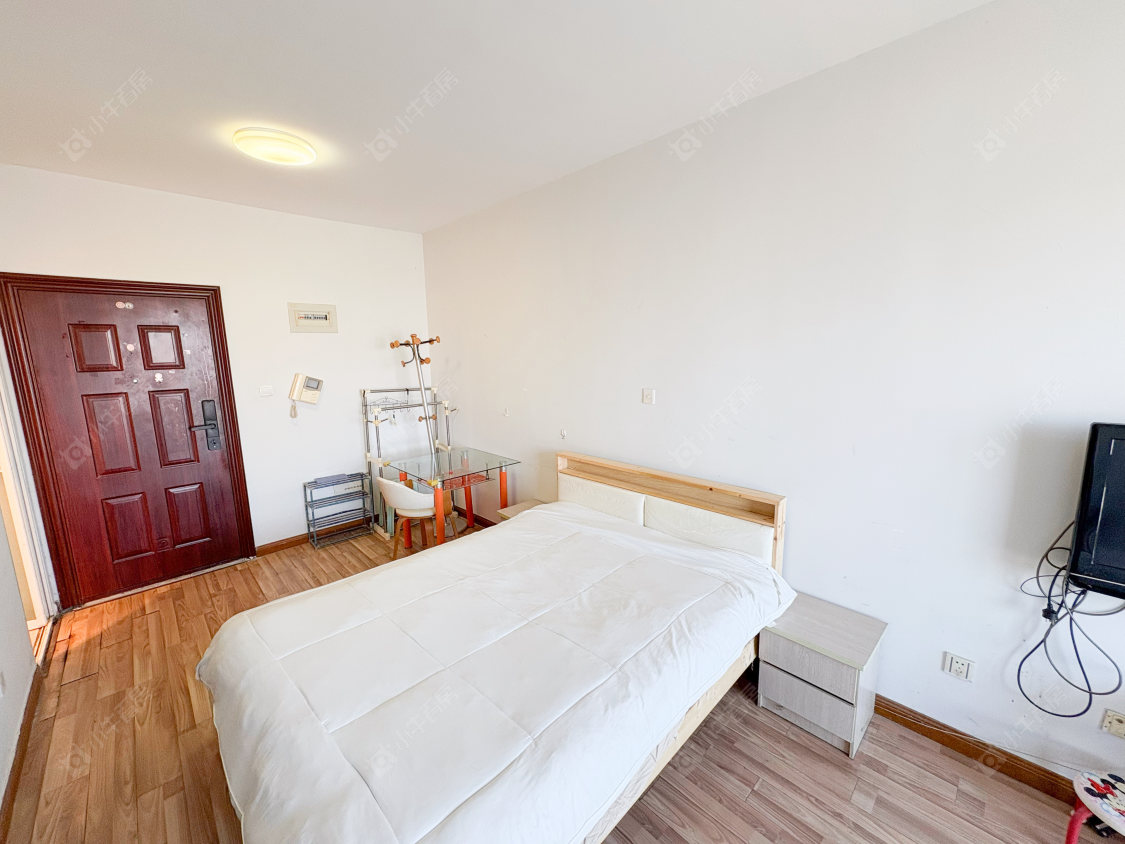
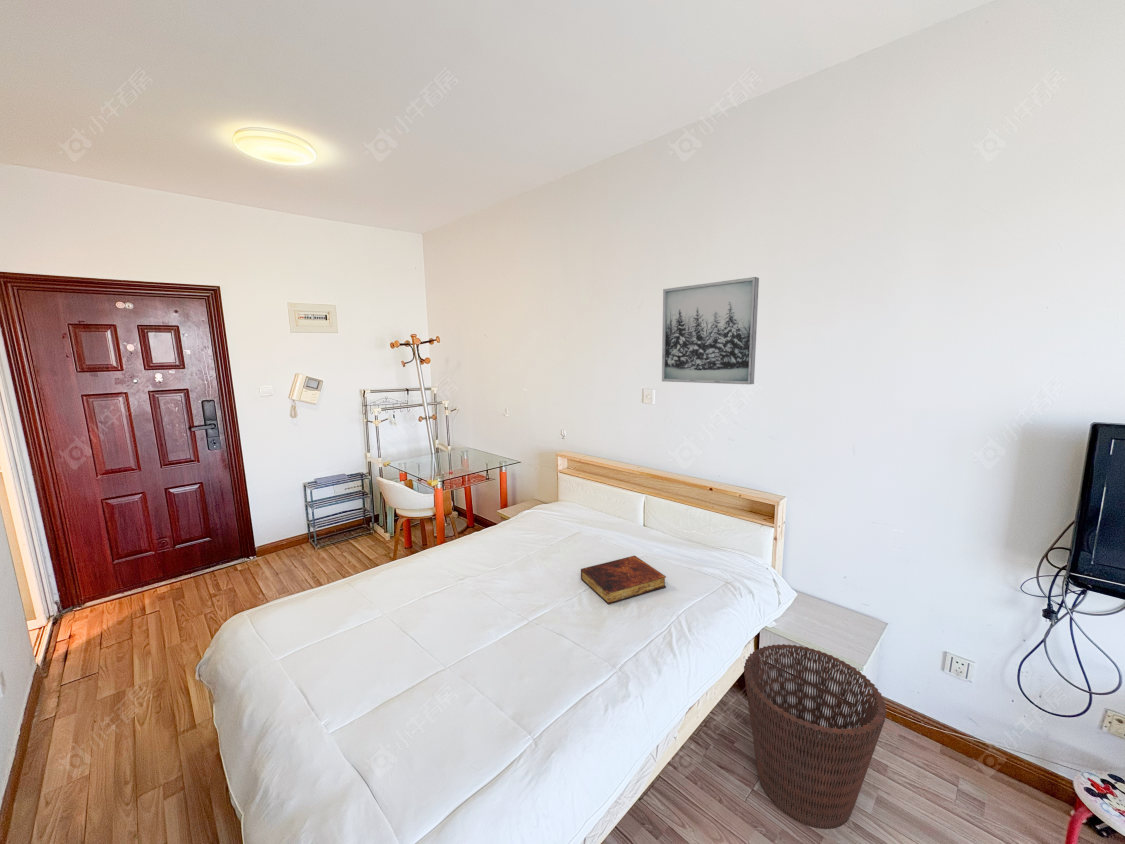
+ book [580,555,667,605]
+ wall art [661,276,760,385]
+ basket [743,643,888,830]
